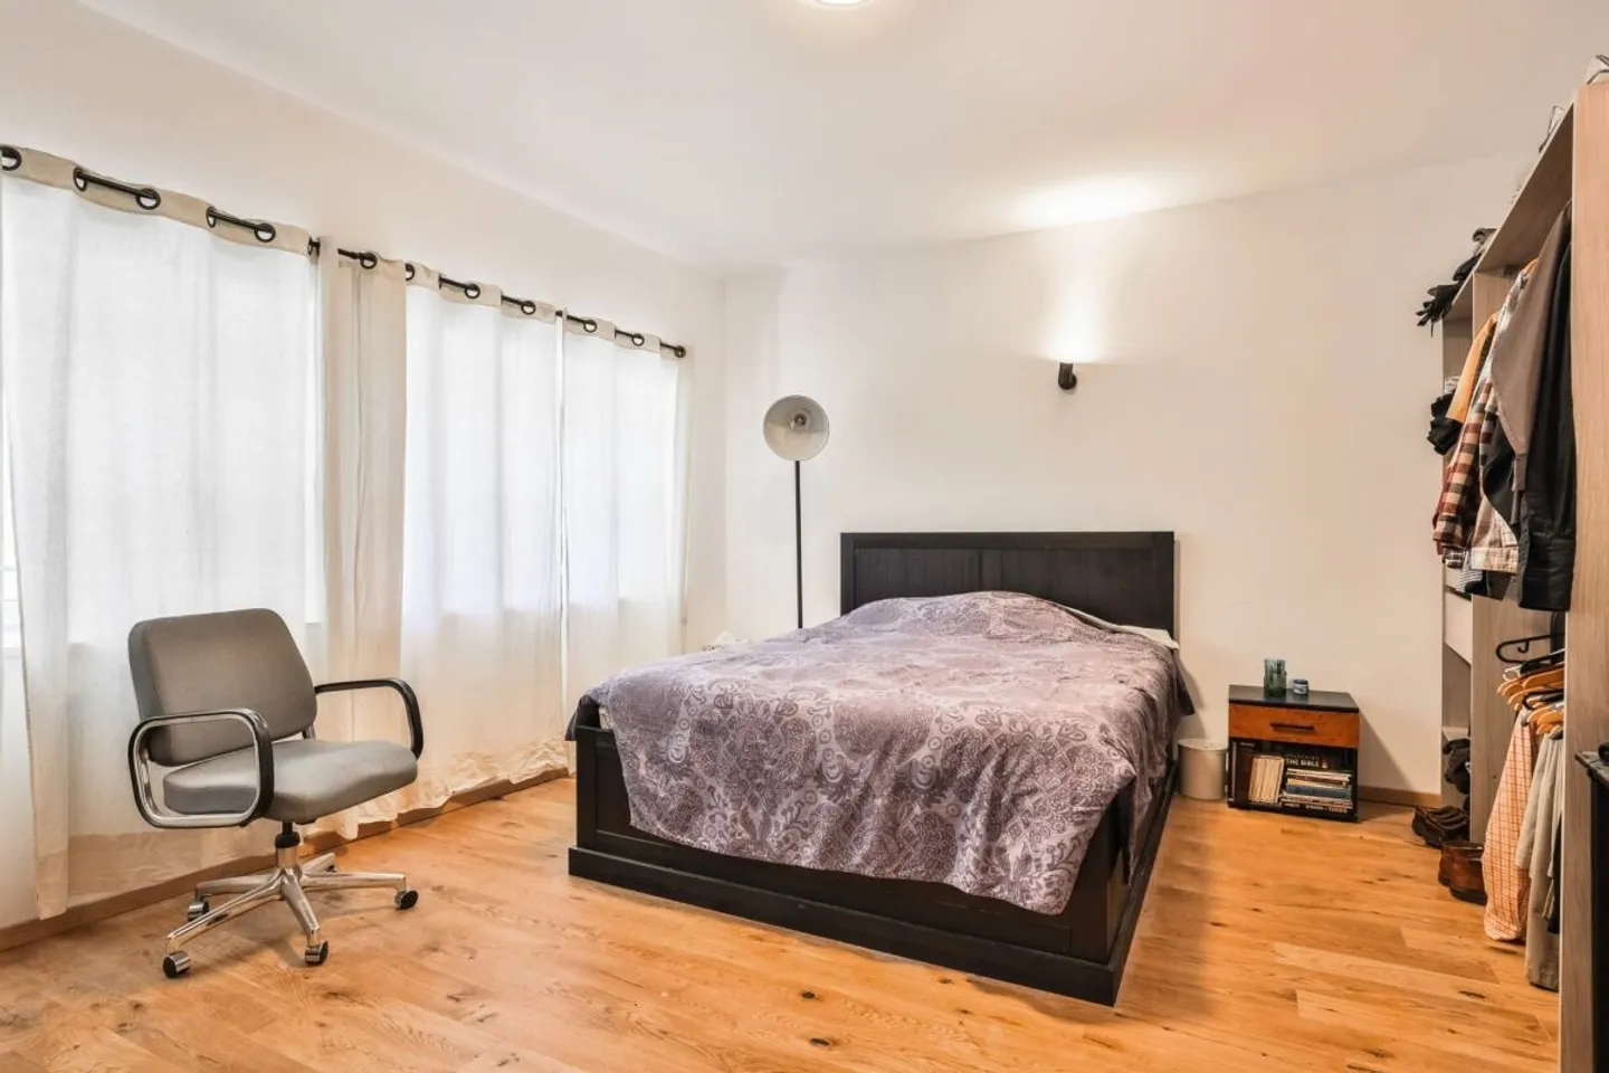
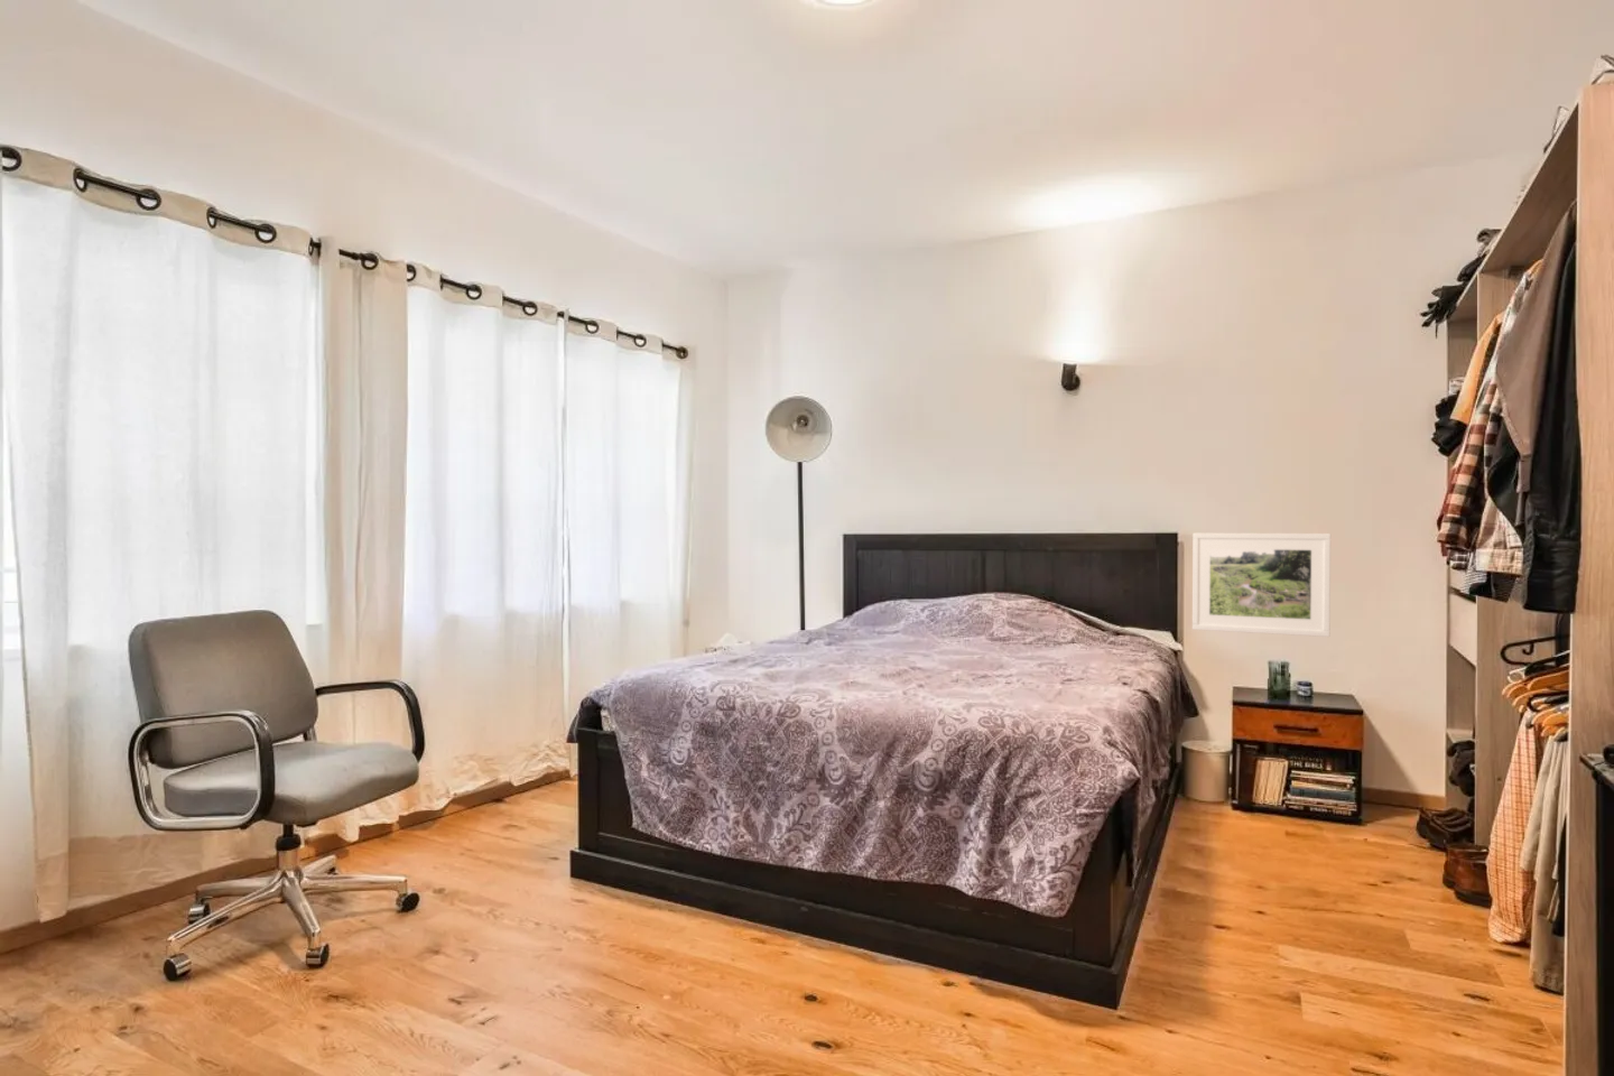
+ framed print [1191,532,1332,638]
